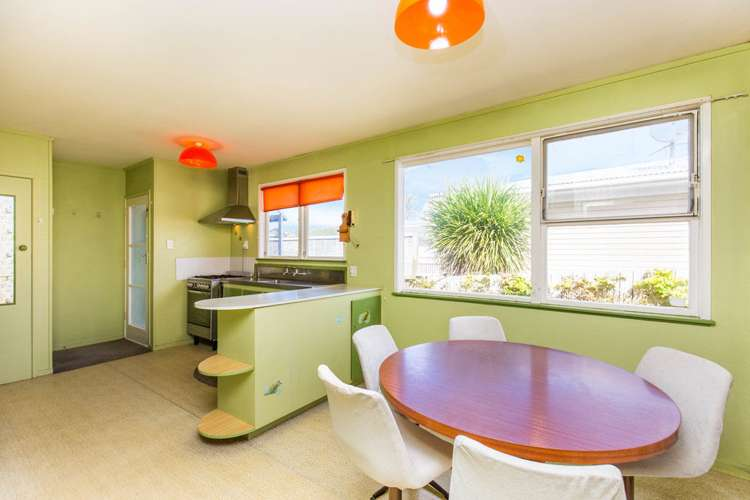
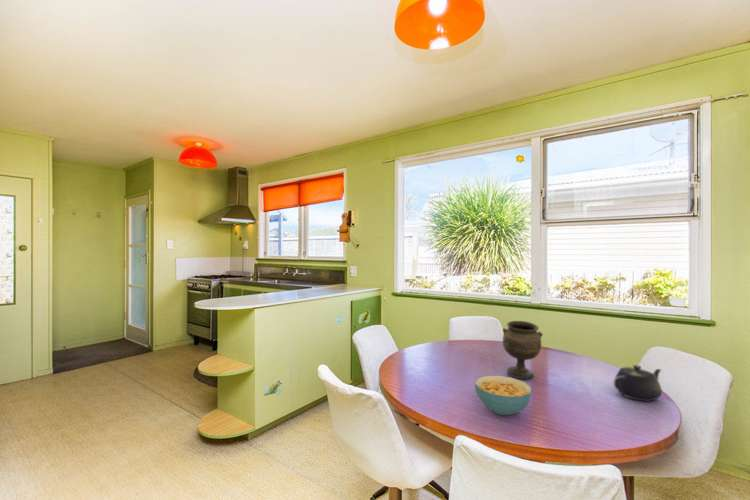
+ cereal bowl [474,375,532,416]
+ goblet [501,320,544,380]
+ teapot [613,364,663,402]
